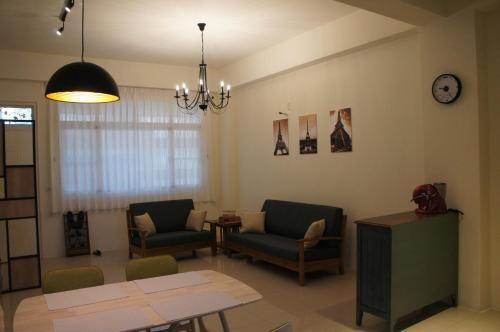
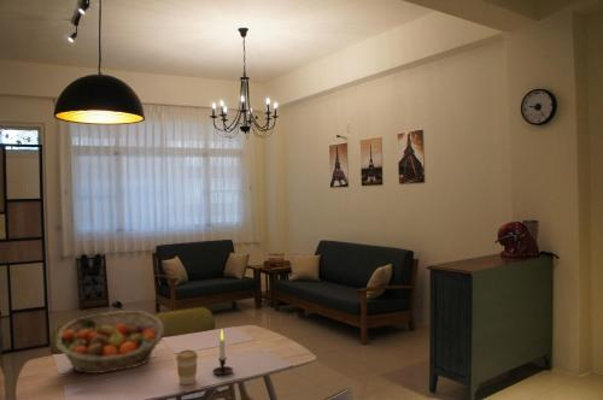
+ candle [211,330,234,376]
+ coffee cup [175,348,199,386]
+ fruit basket [55,310,165,375]
